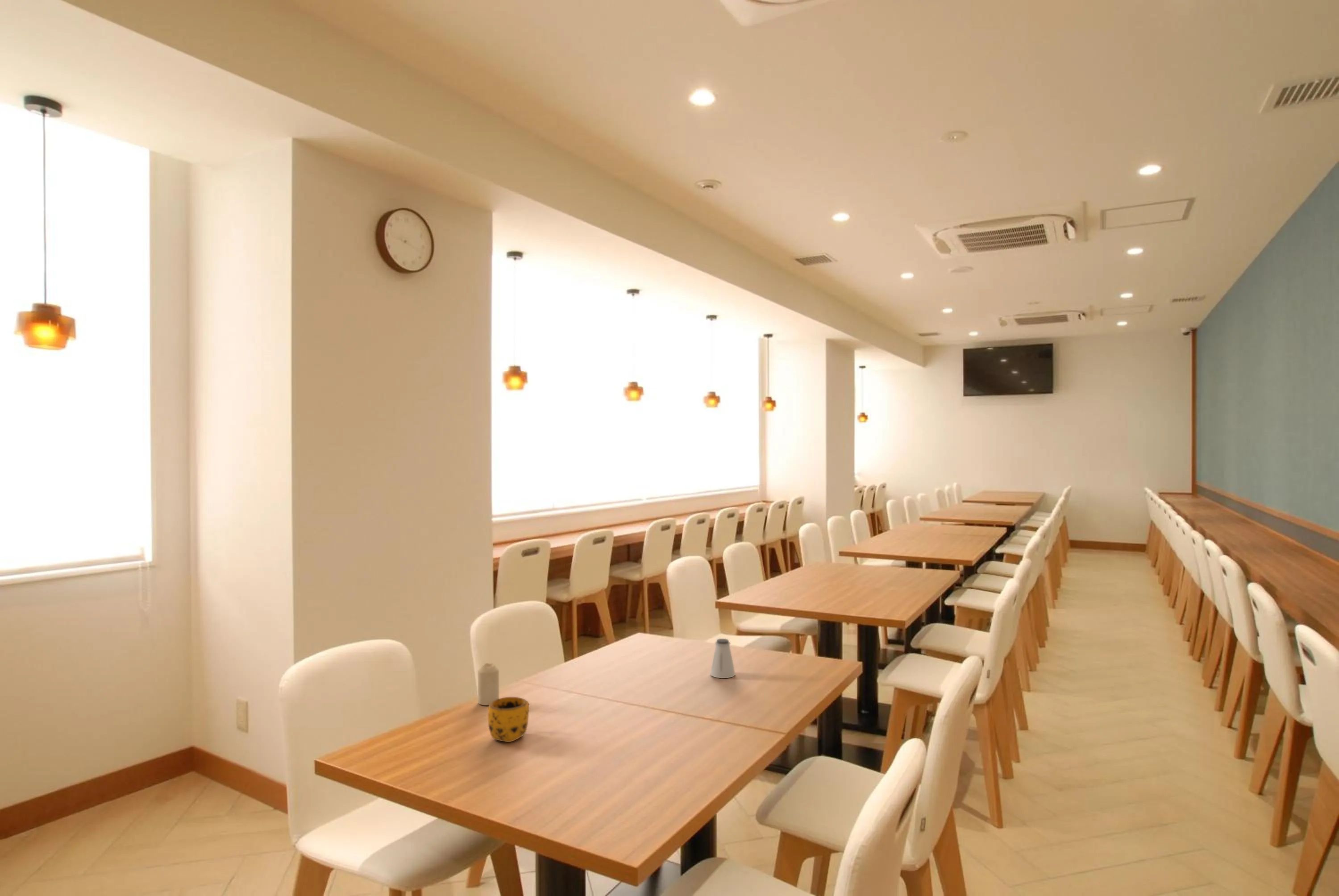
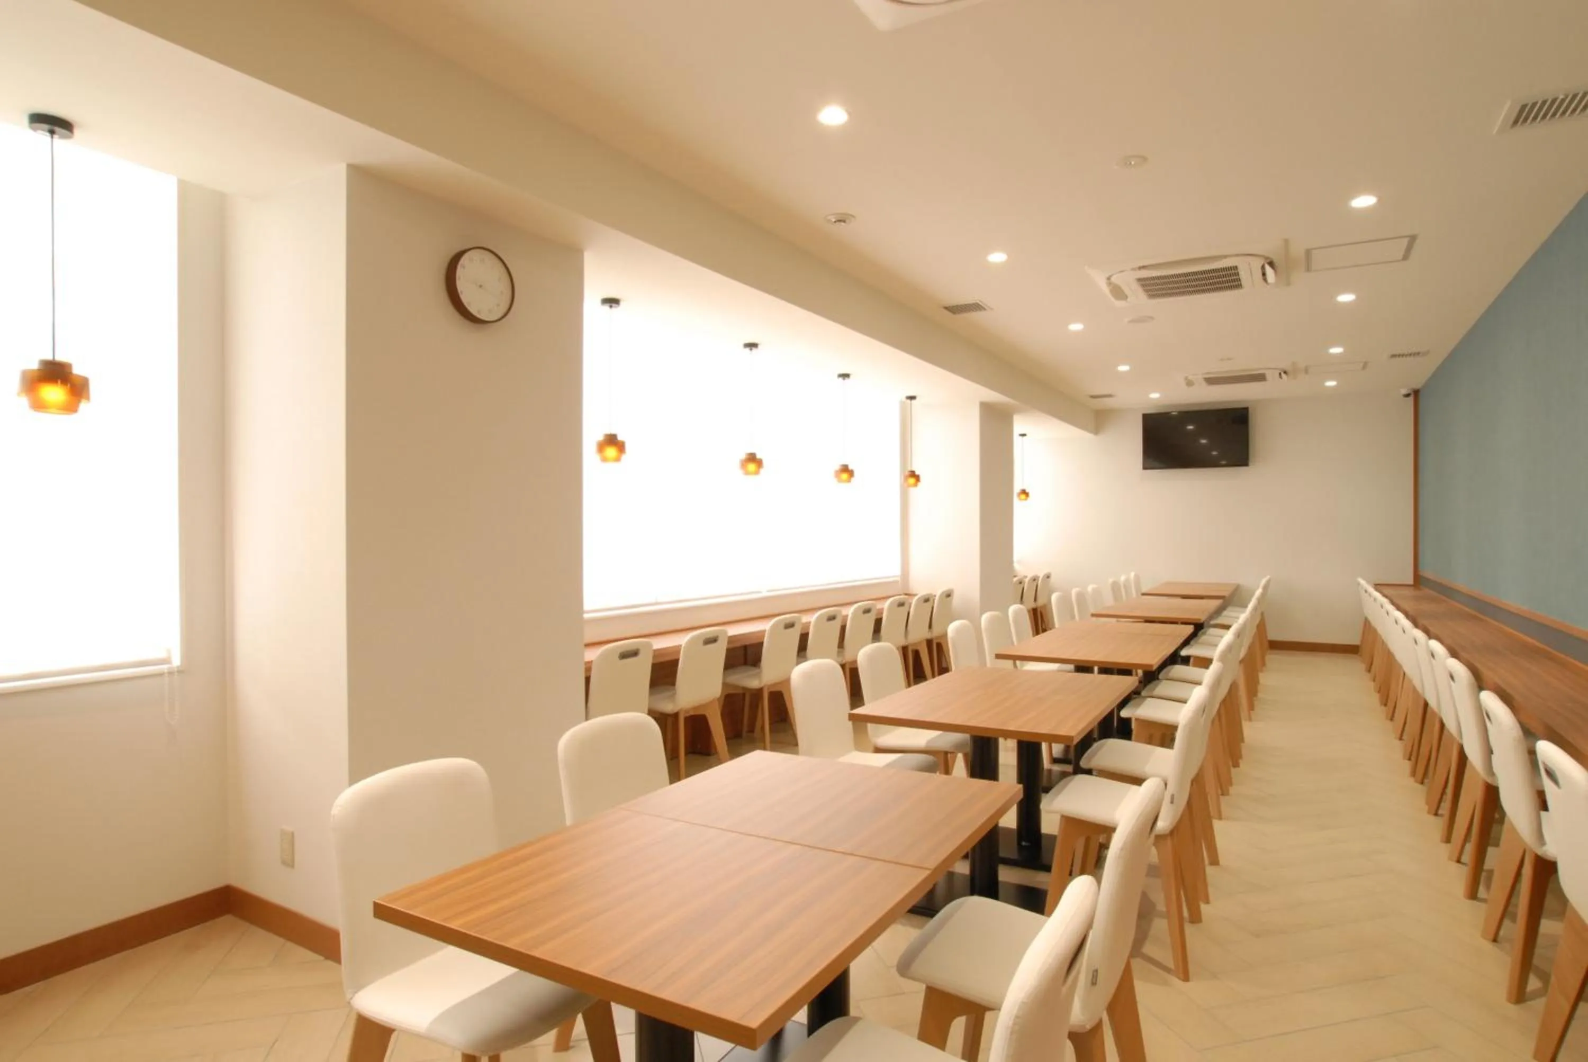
- candle [477,663,499,705]
- mug [487,697,530,743]
- saltshaker [710,638,736,679]
